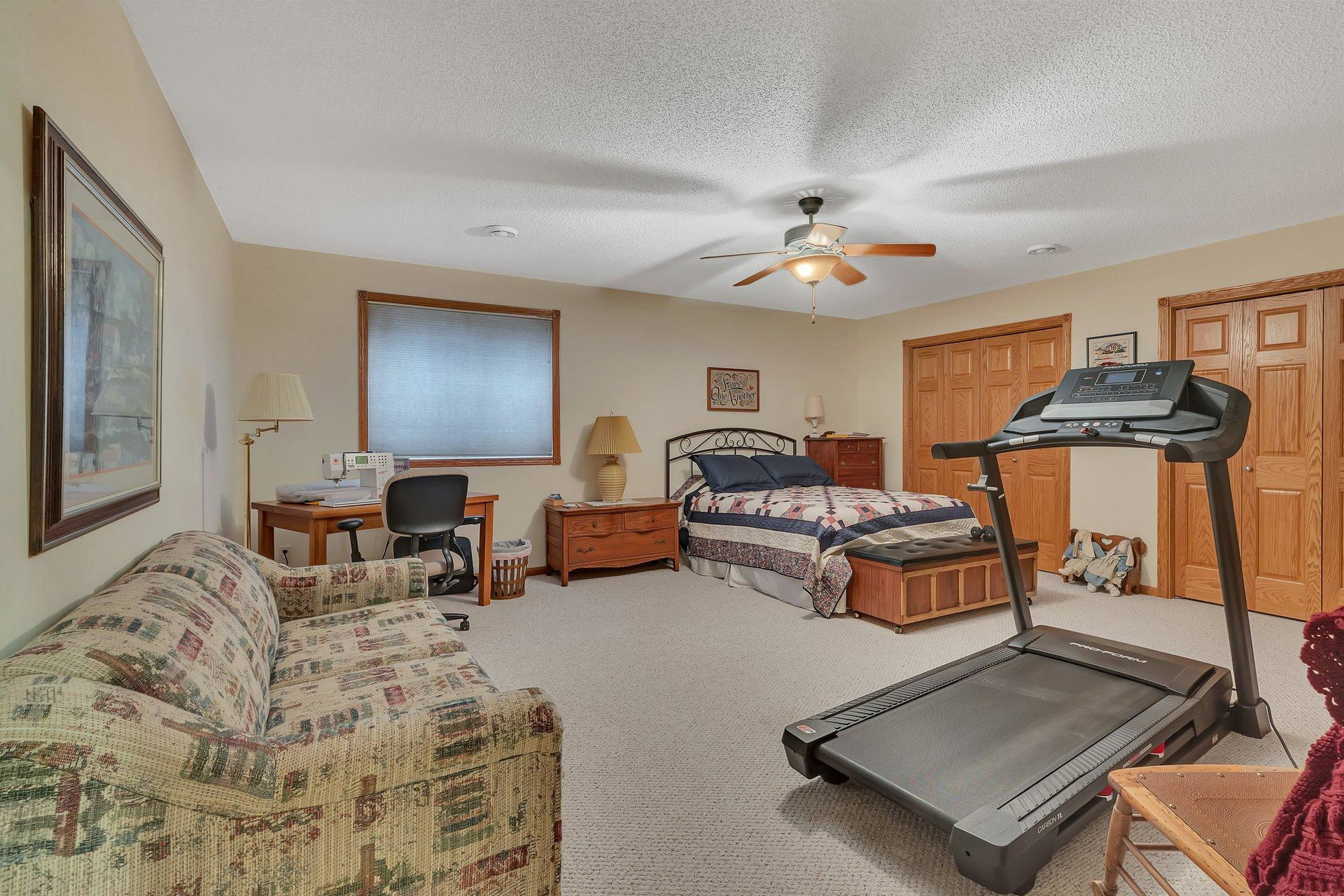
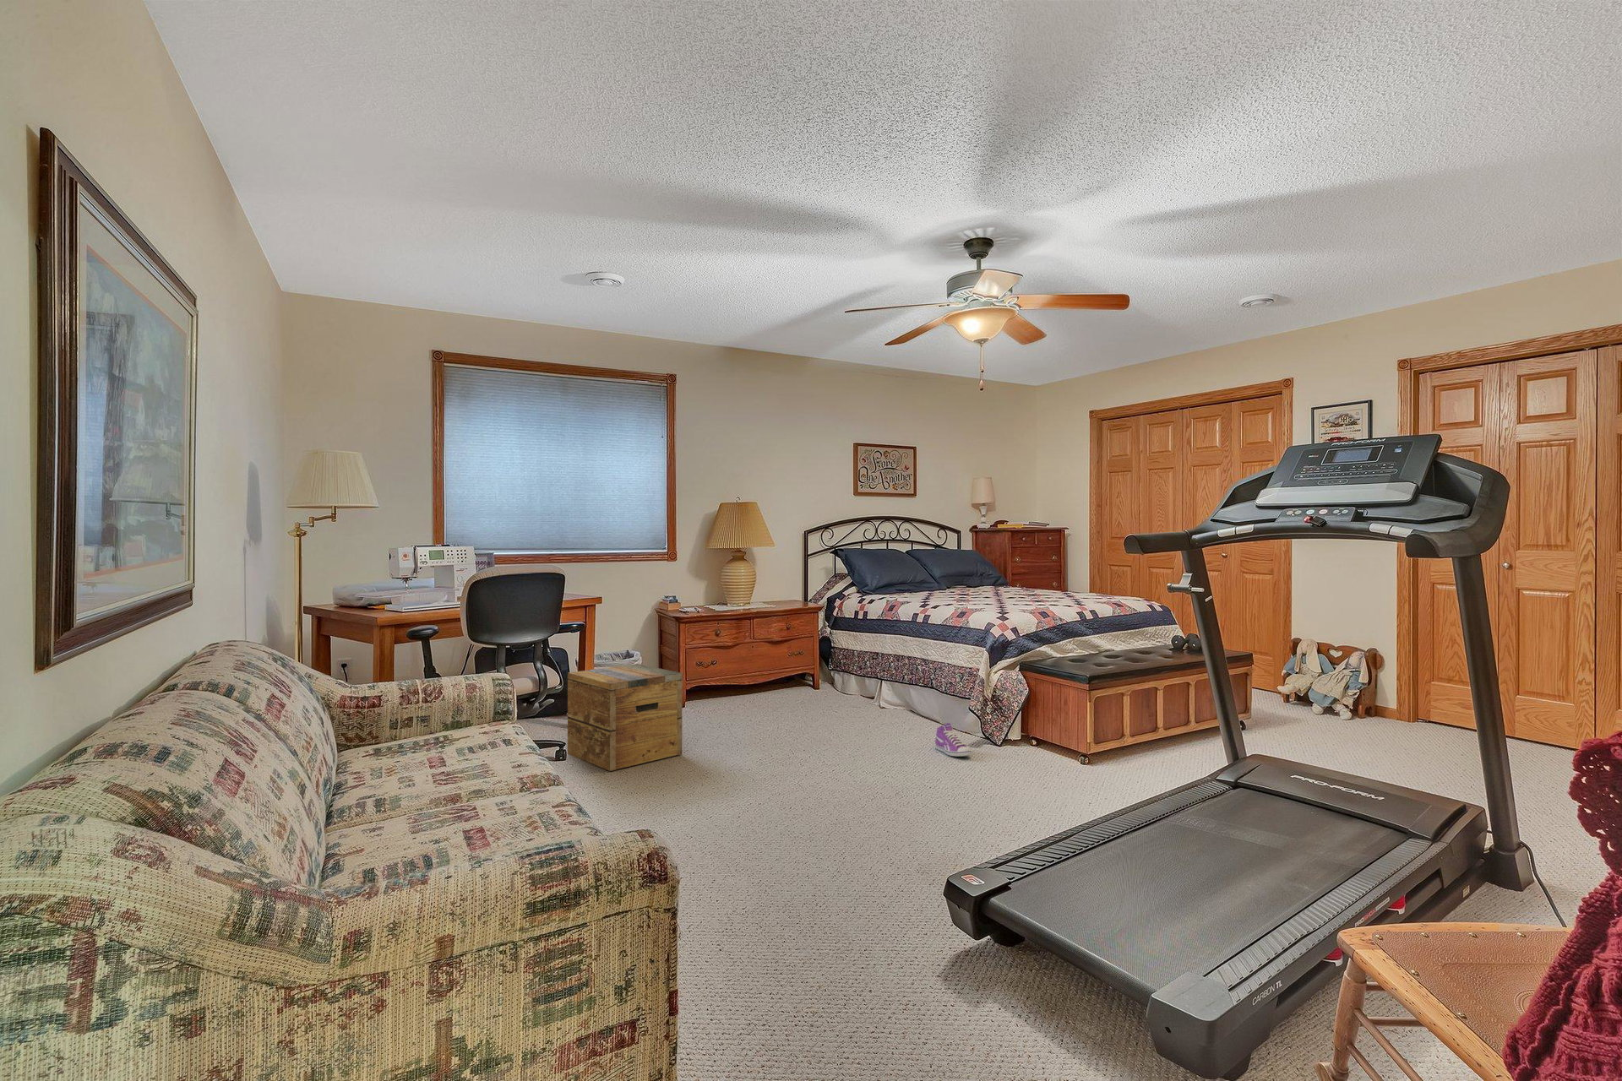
+ storage box [567,662,683,772]
+ sneaker [934,721,972,758]
